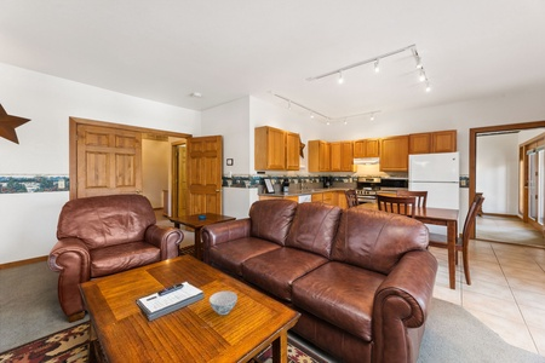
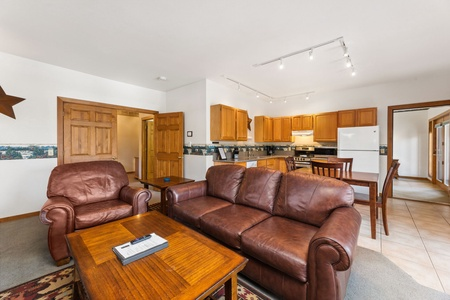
- chinaware [208,290,239,316]
